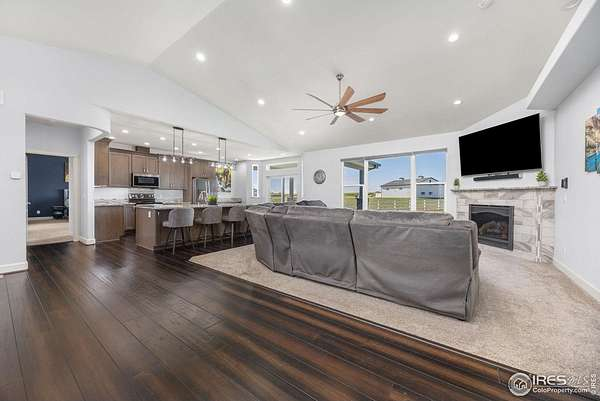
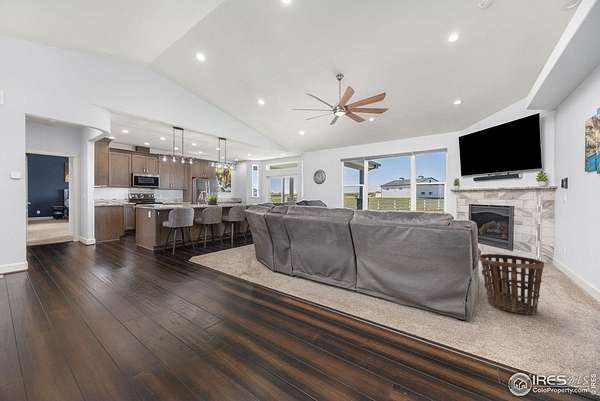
+ basket [478,253,545,315]
